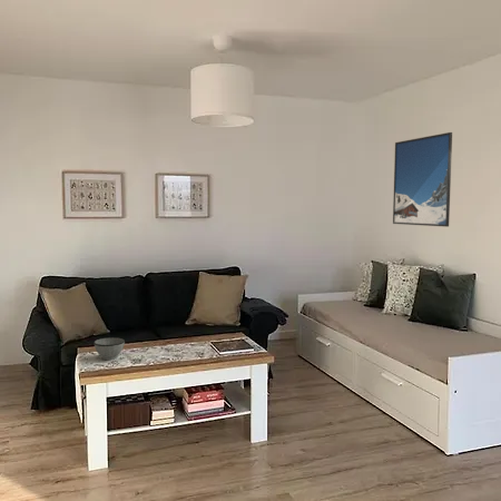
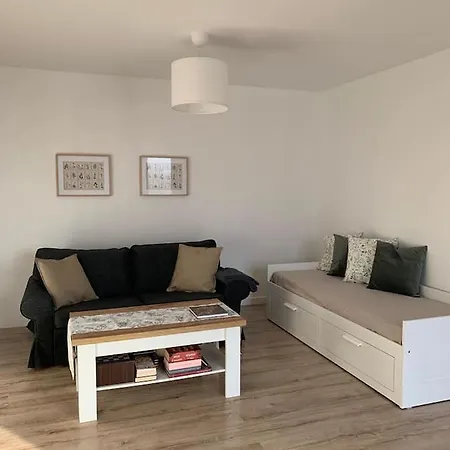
- bowl [94,336,126,361]
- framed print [392,131,453,228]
